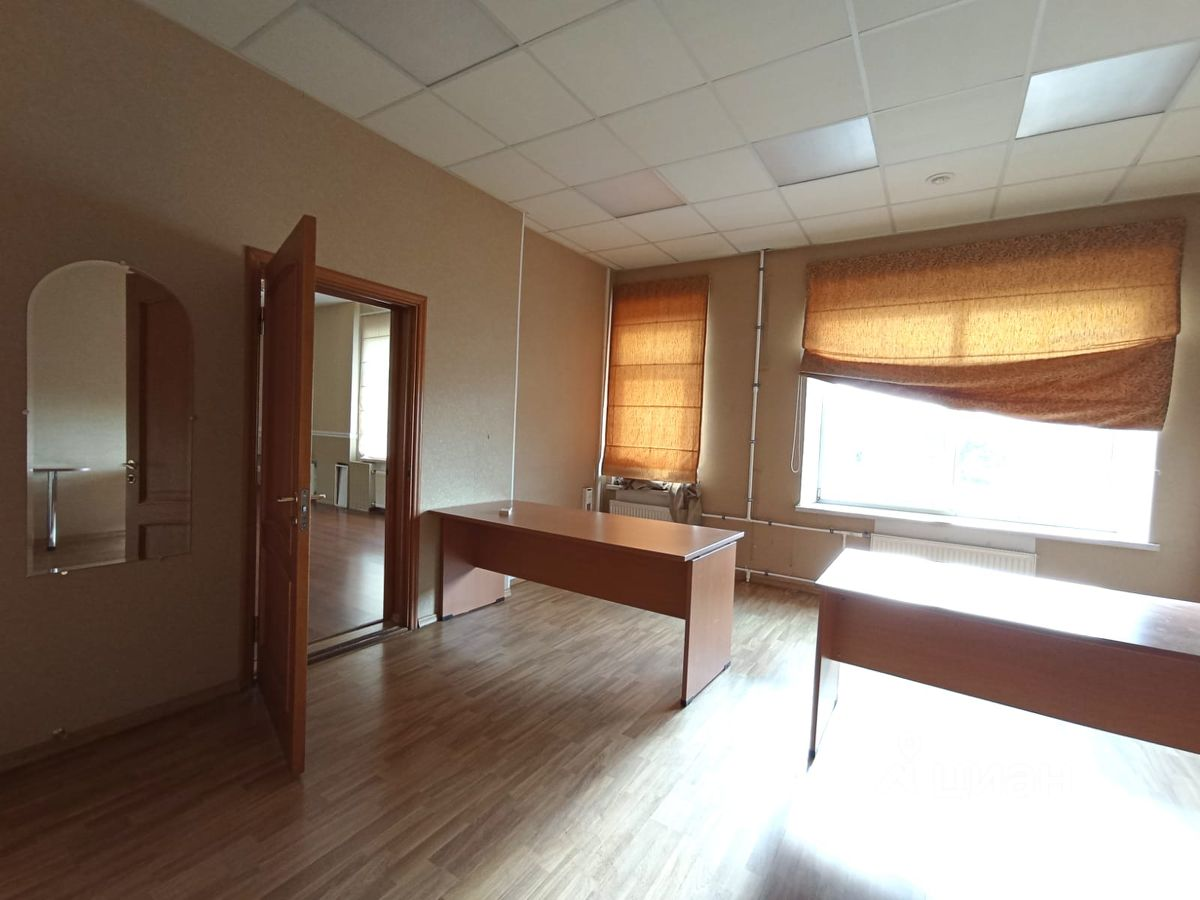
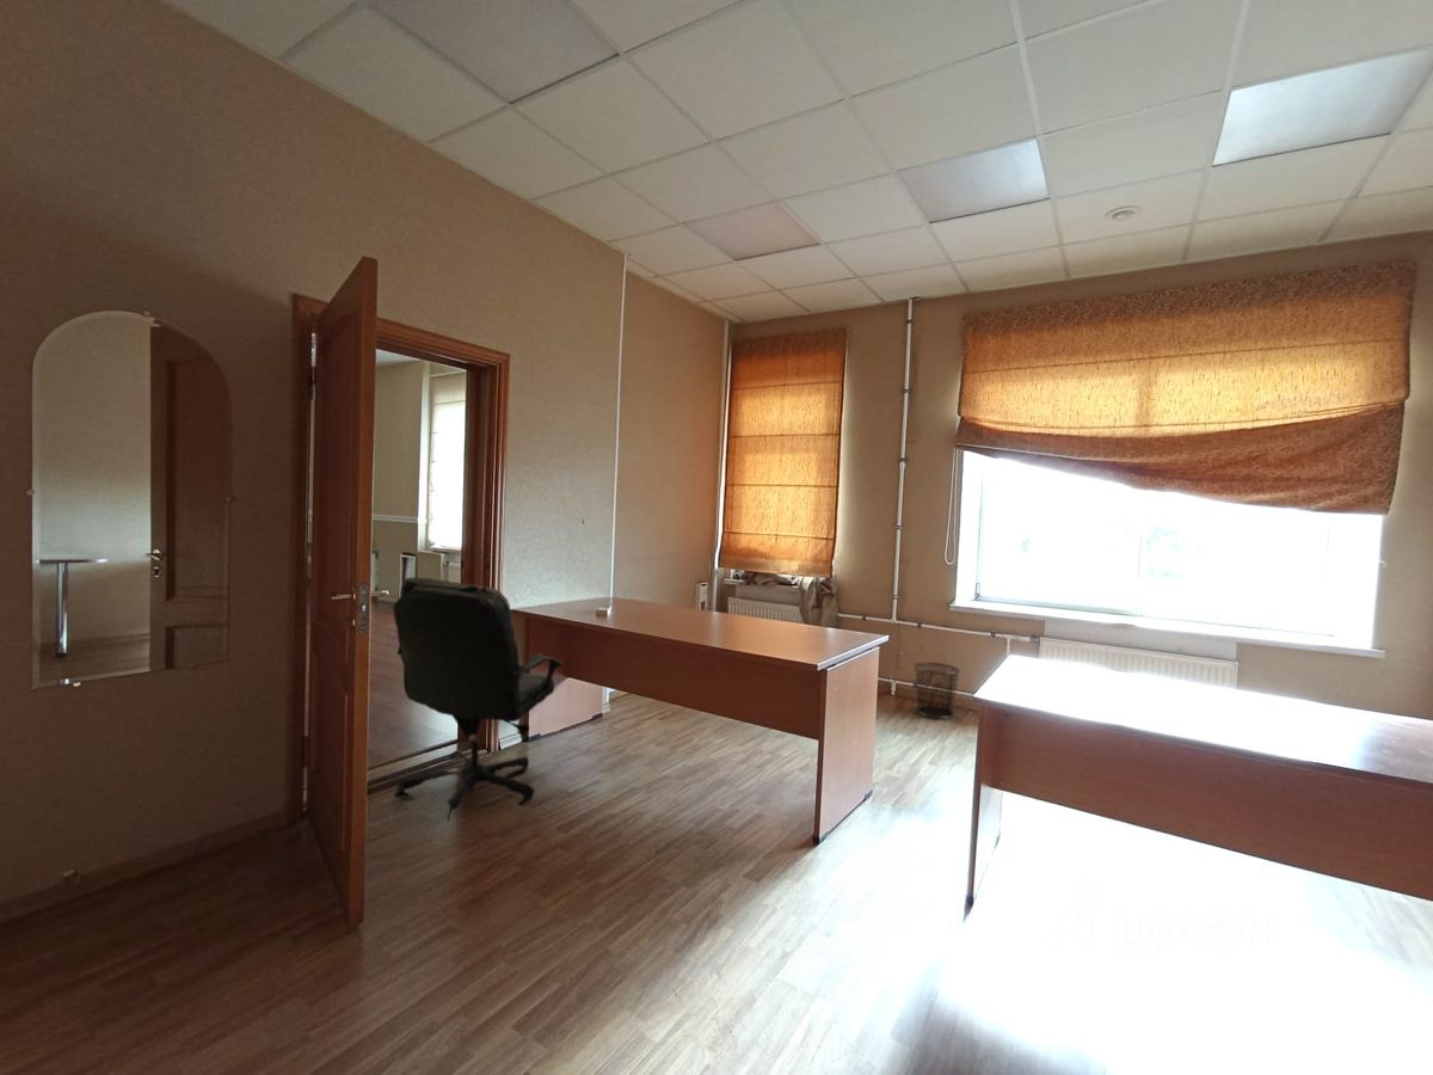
+ office chair [392,576,564,823]
+ waste bin [914,662,961,720]
